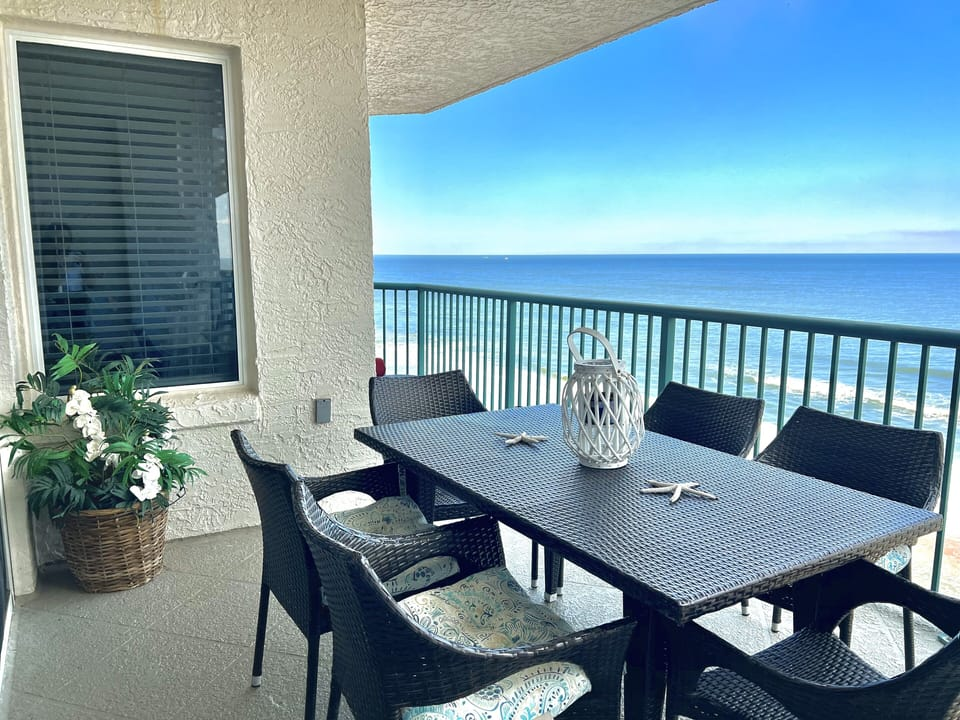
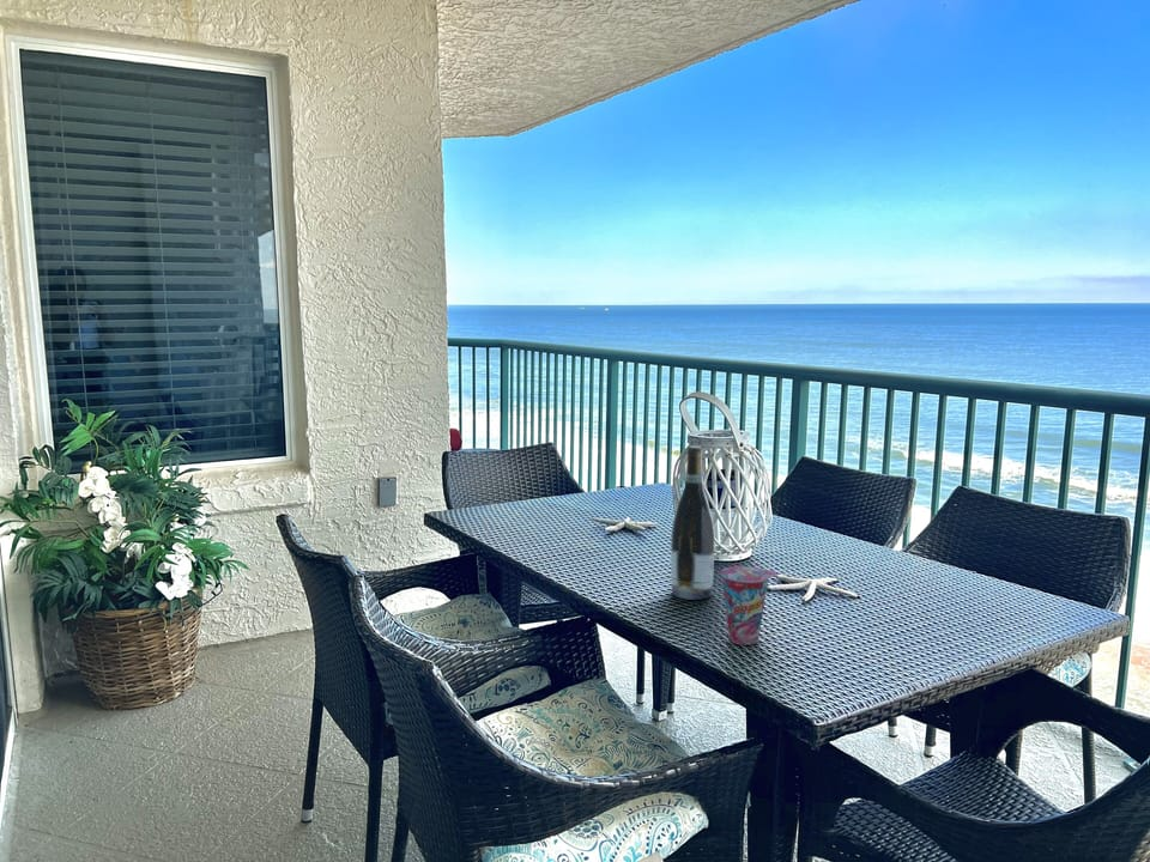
+ wine bottle [670,445,715,601]
+ cup [720,565,780,646]
